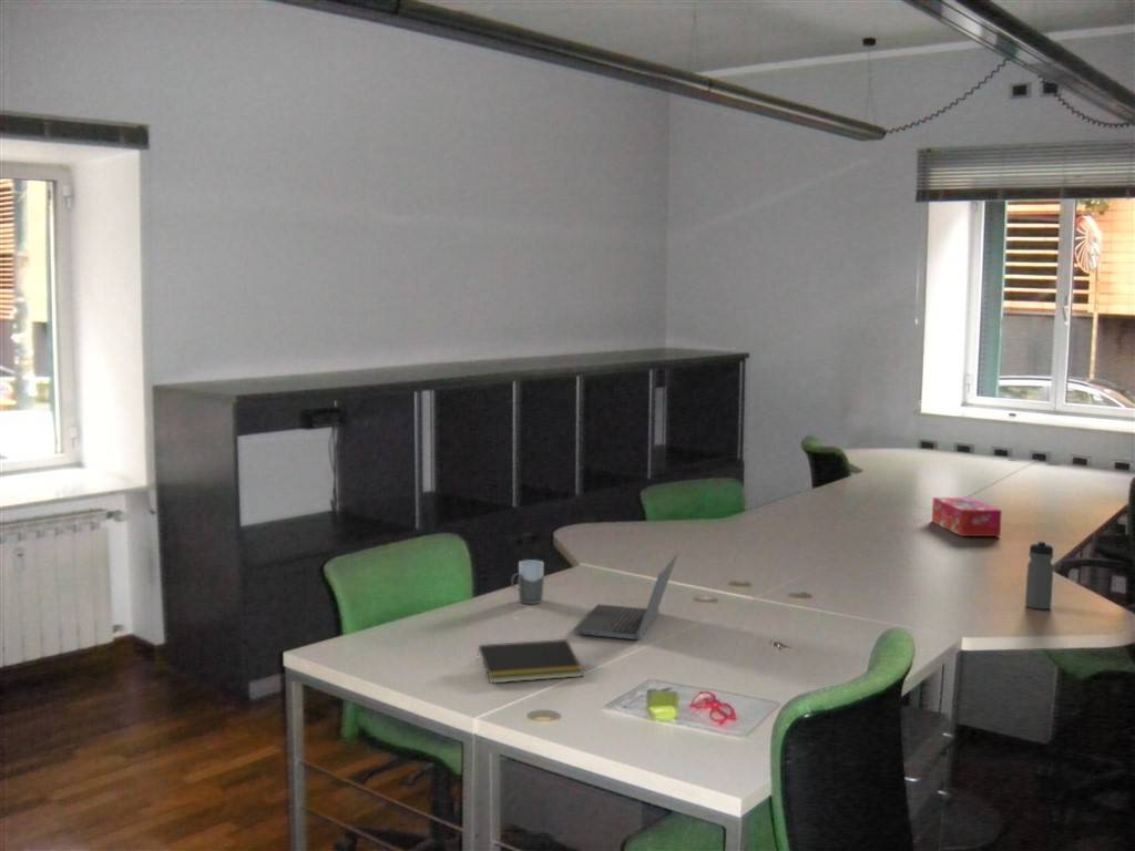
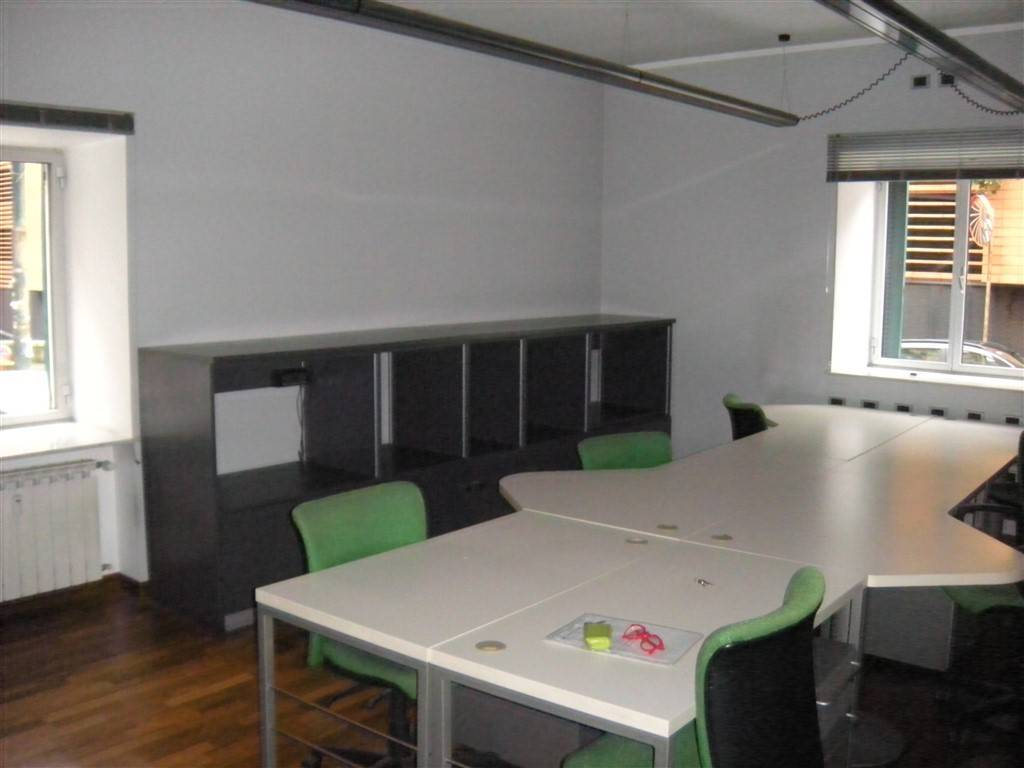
- mug [510,558,545,605]
- water bottle [1024,539,1054,611]
- notepad [476,638,584,684]
- laptop computer [572,552,679,640]
- tissue box [931,496,1003,537]
